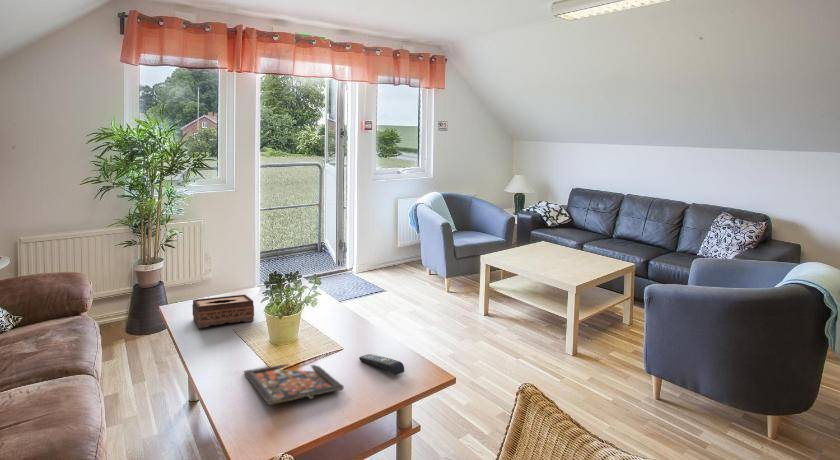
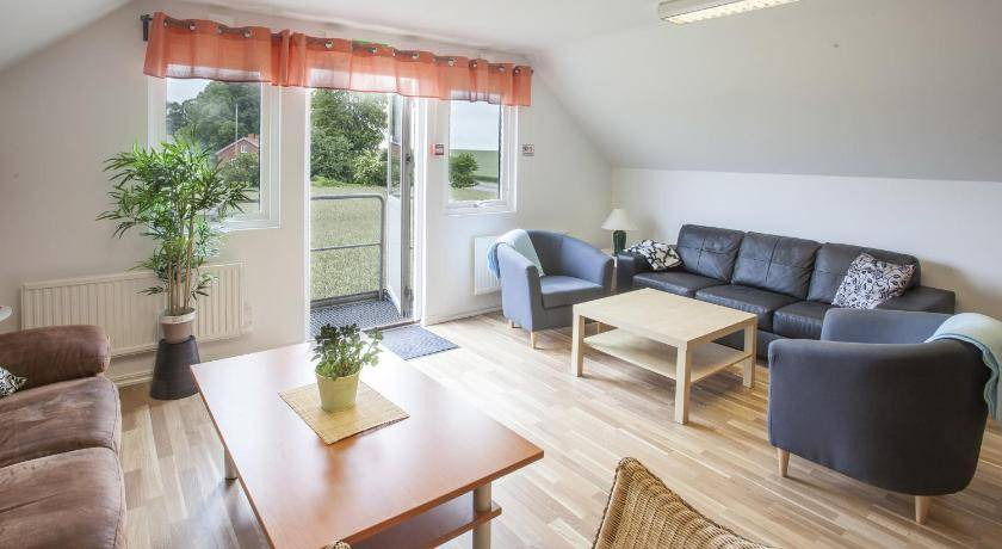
- remote control [358,353,405,376]
- board game [243,363,345,406]
- tissue box [191,294,255,329]
